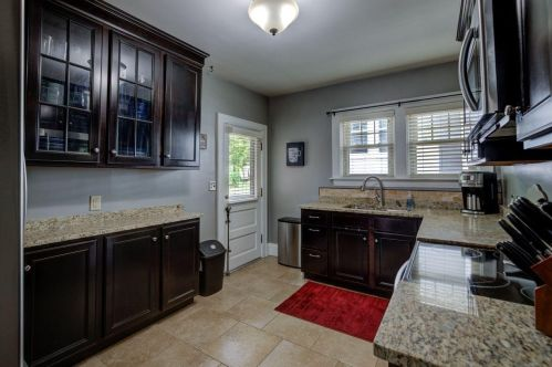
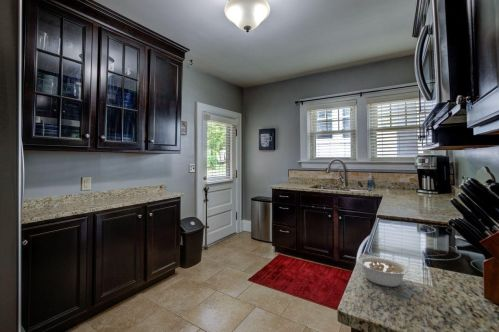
+ legume [357,256,410,288]
